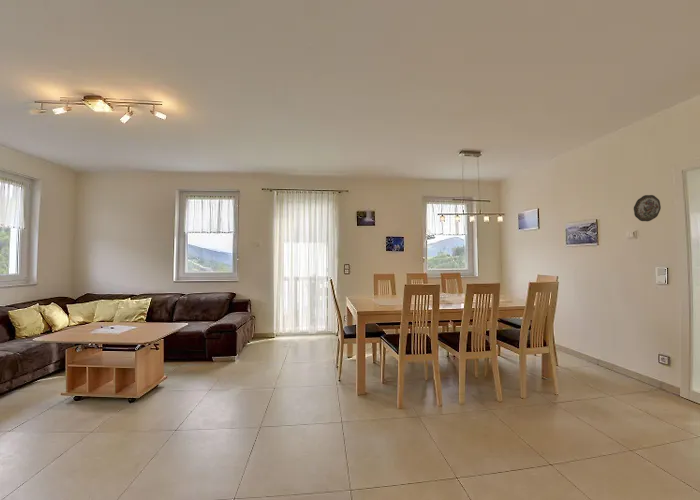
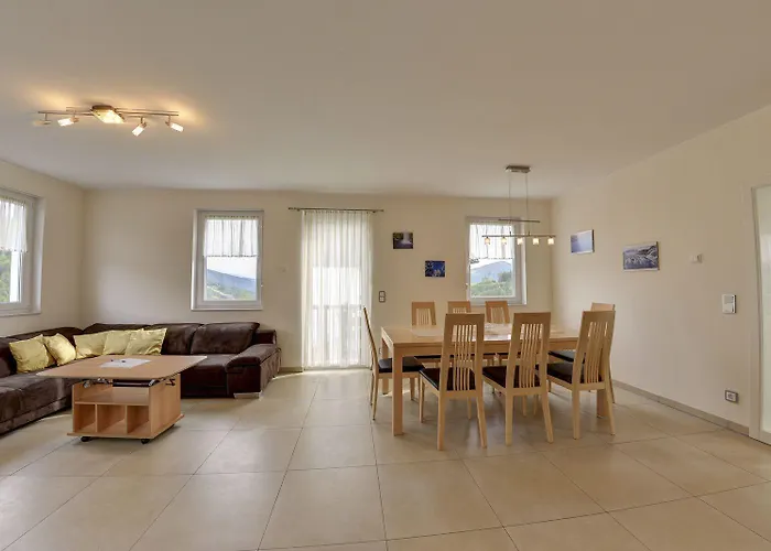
- decorative plate [633,194,662,222]
